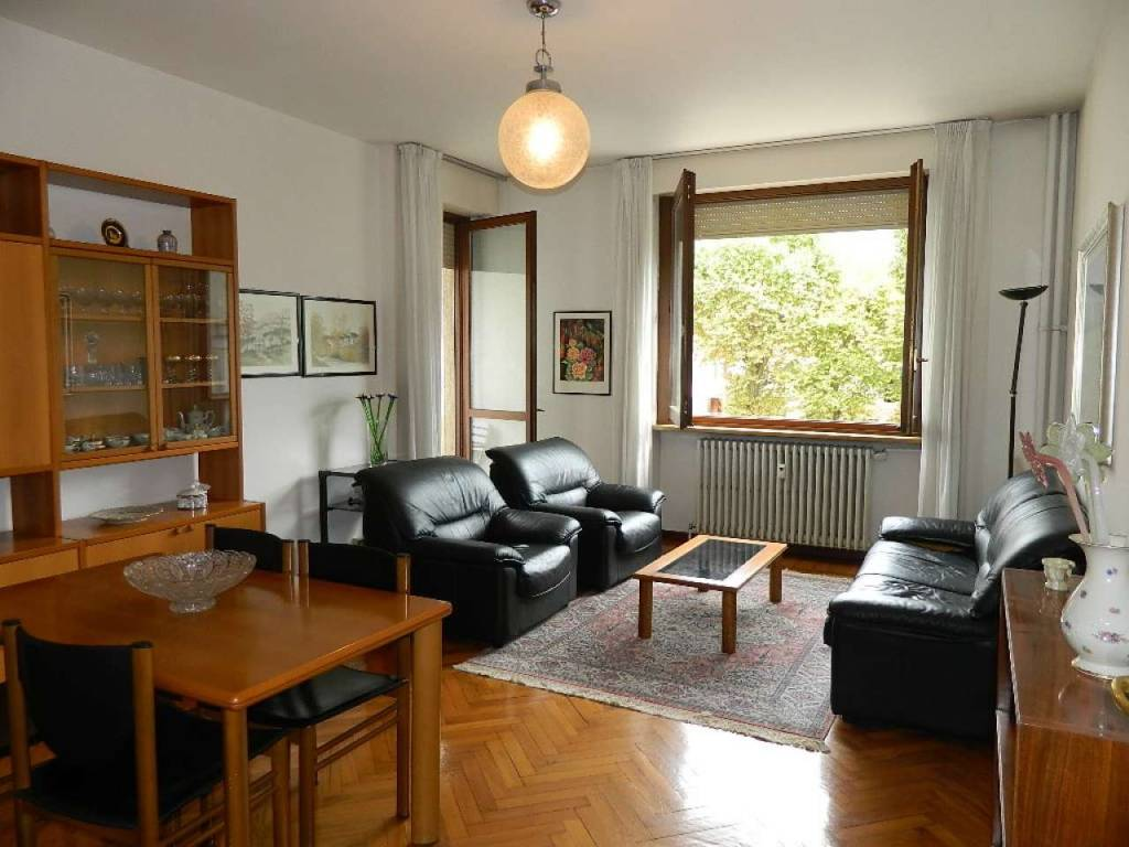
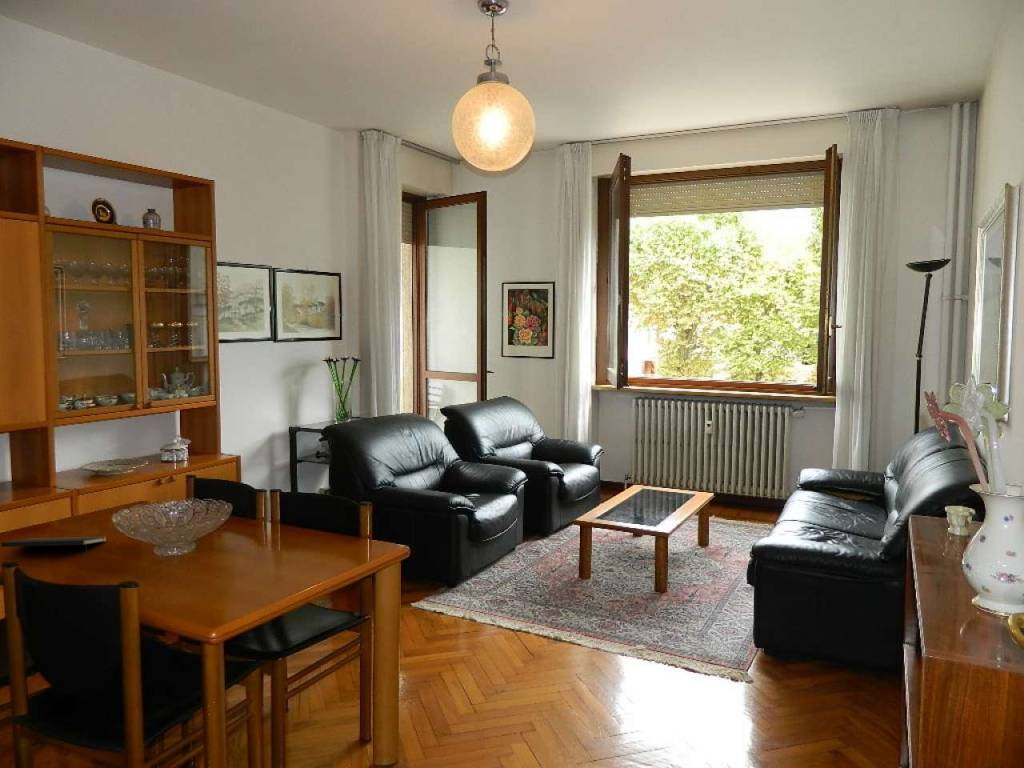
+ notepad [0,536,108,556]
